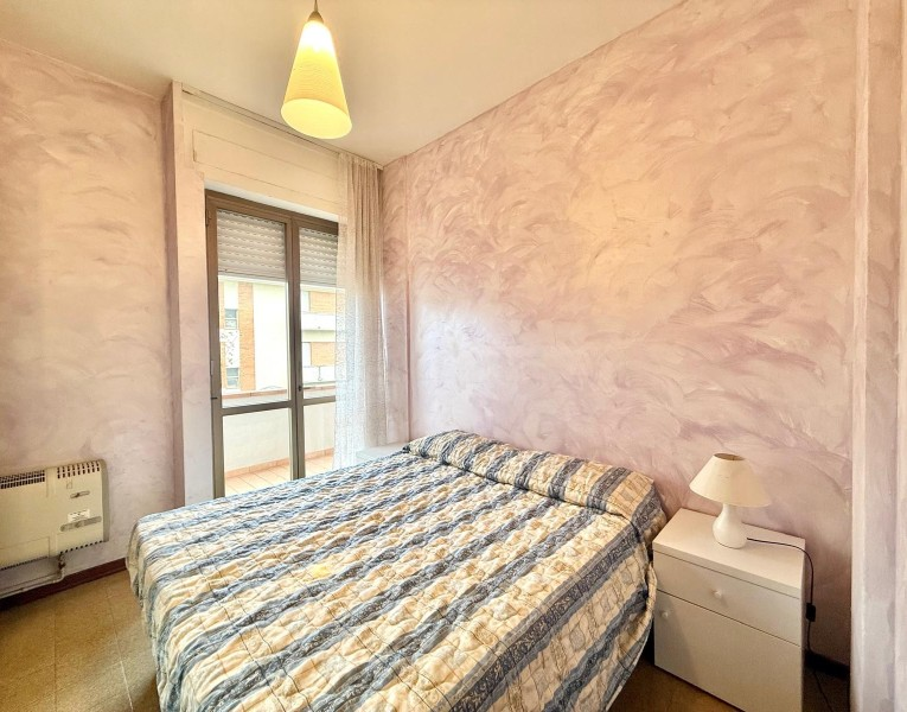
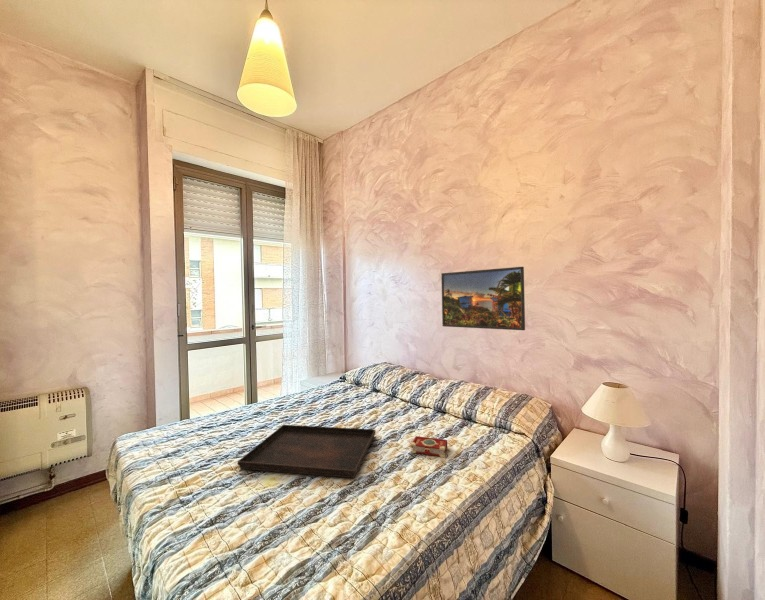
+ book [410,435,448,458]
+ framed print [440,266,526,331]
+ serving tray [237,424,377,479]
